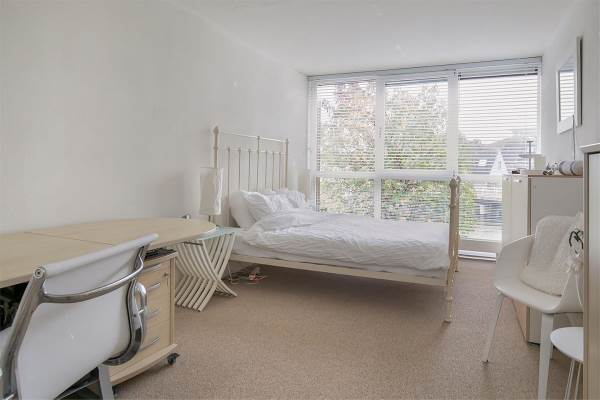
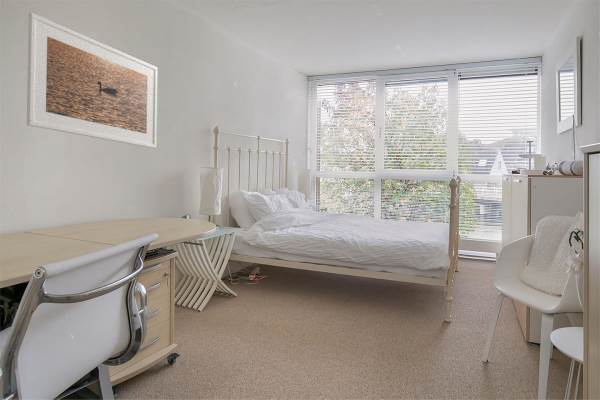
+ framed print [26,12,159,149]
